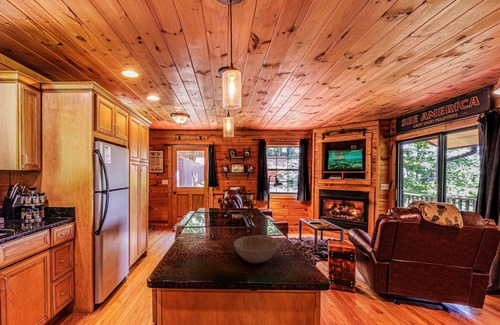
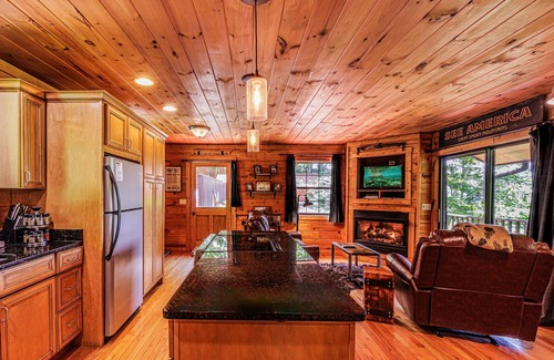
- bowl [232,234,280,264]
